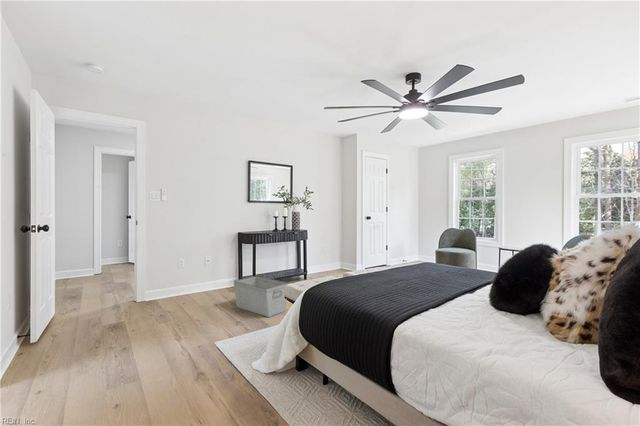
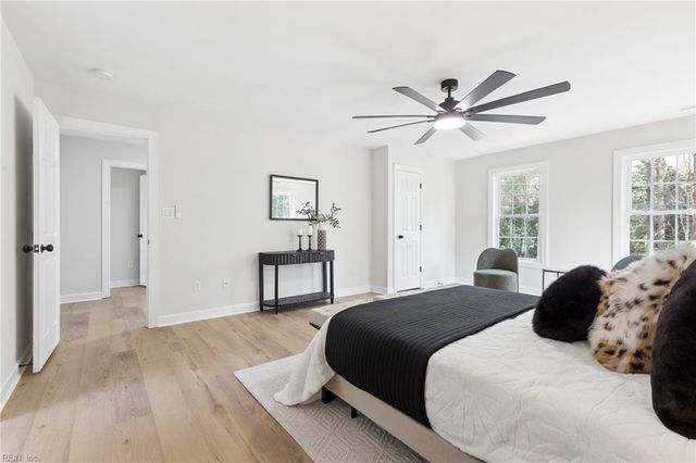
- storage bin [233,275,289,318]
